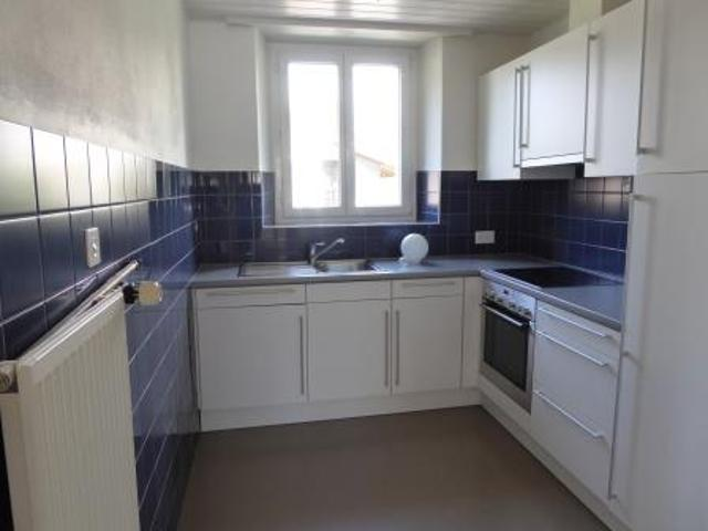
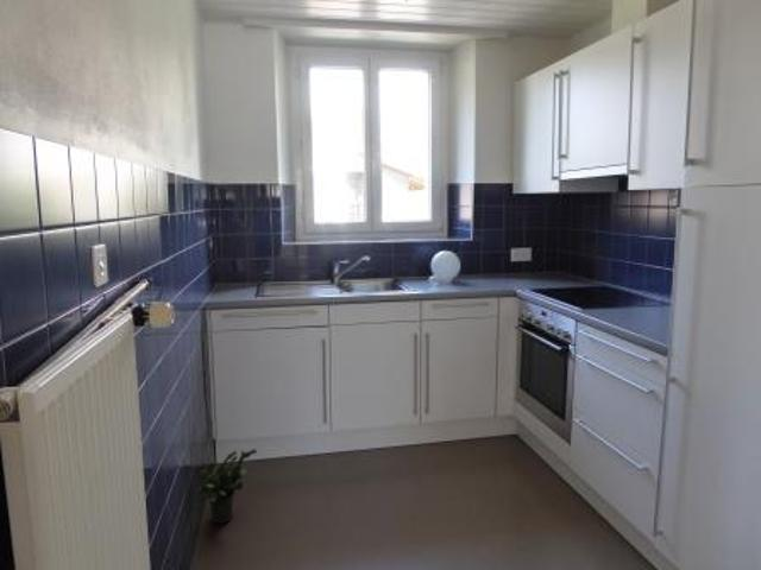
+ potted plant [197,448,258,525]
